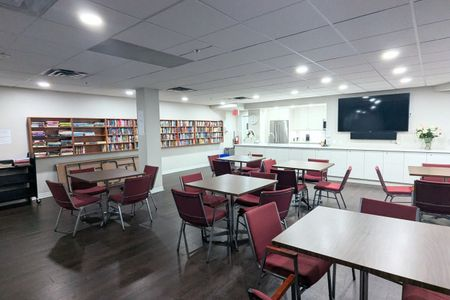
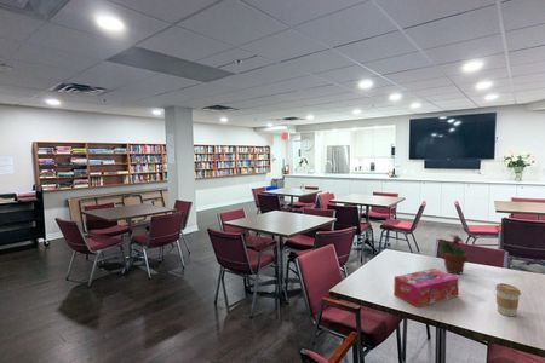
+ tissue box [392,267,460,309]
+ coffee cup [494,282,522,317]
+ potted flower [437,234,470,276]
